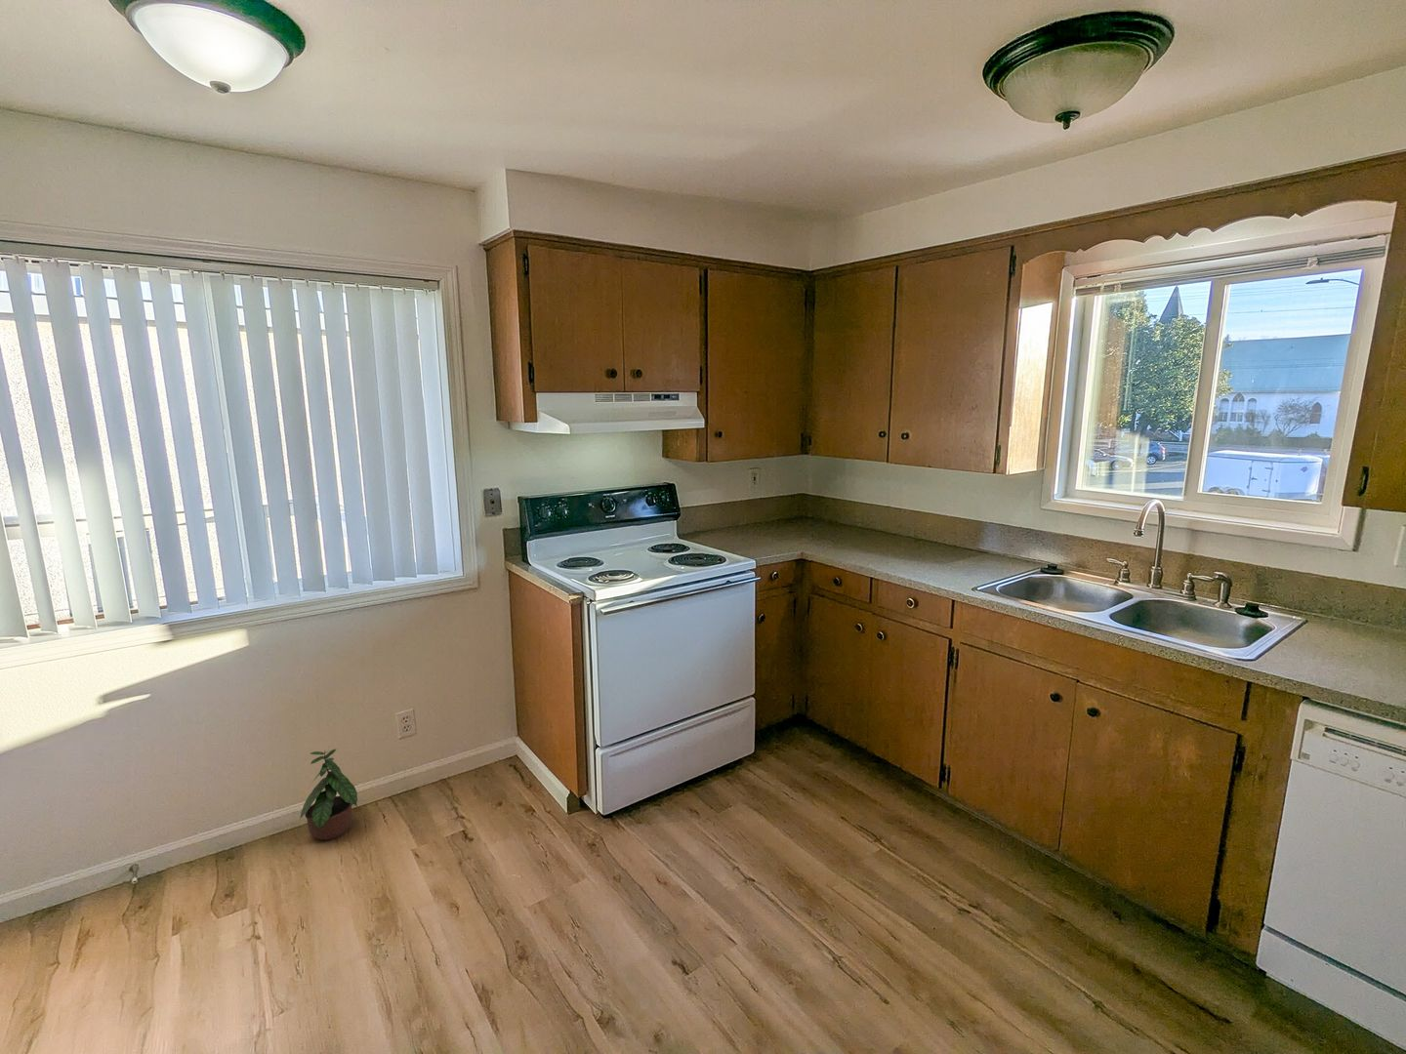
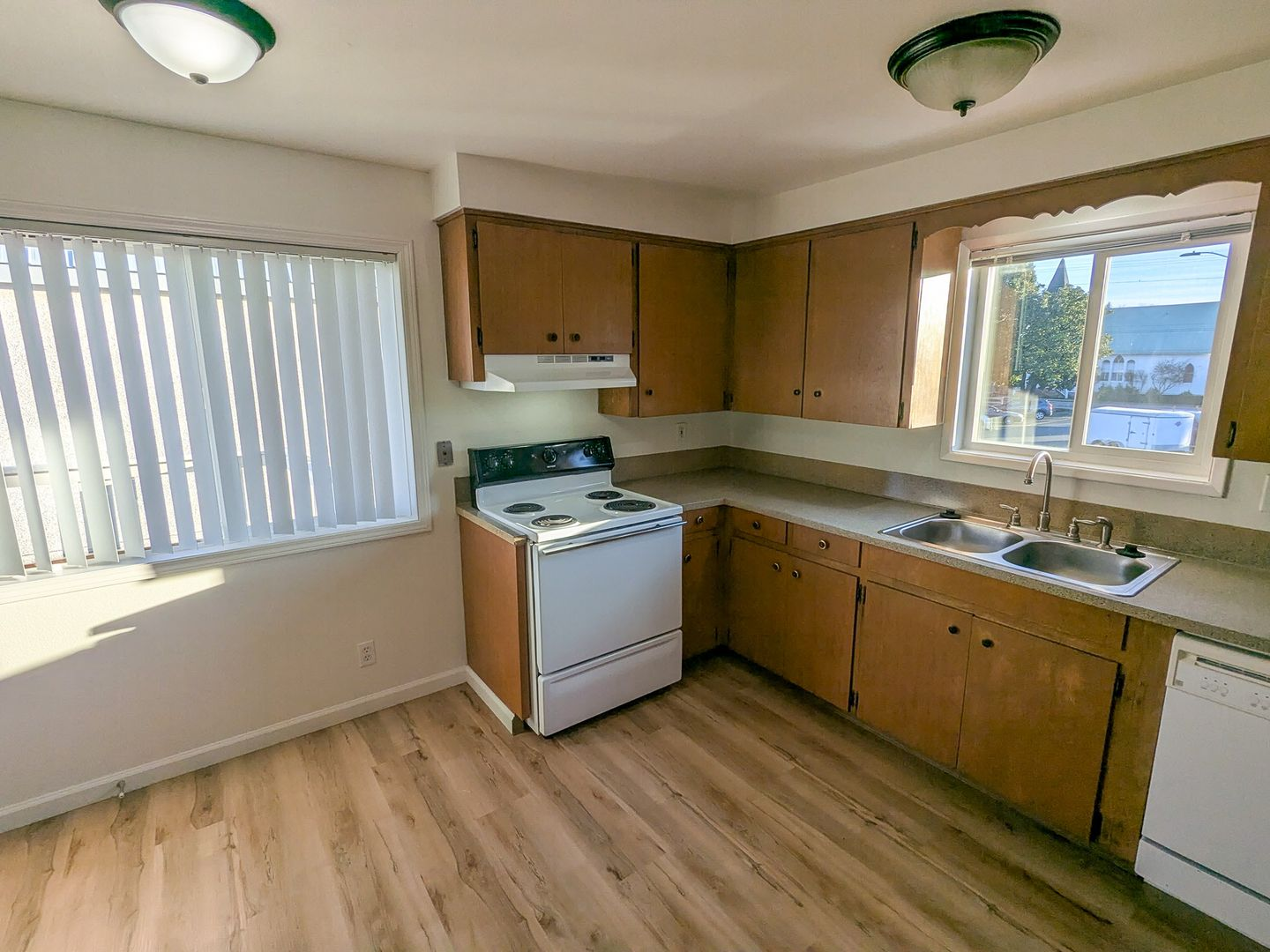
- potted plant [299,746,359,841]
